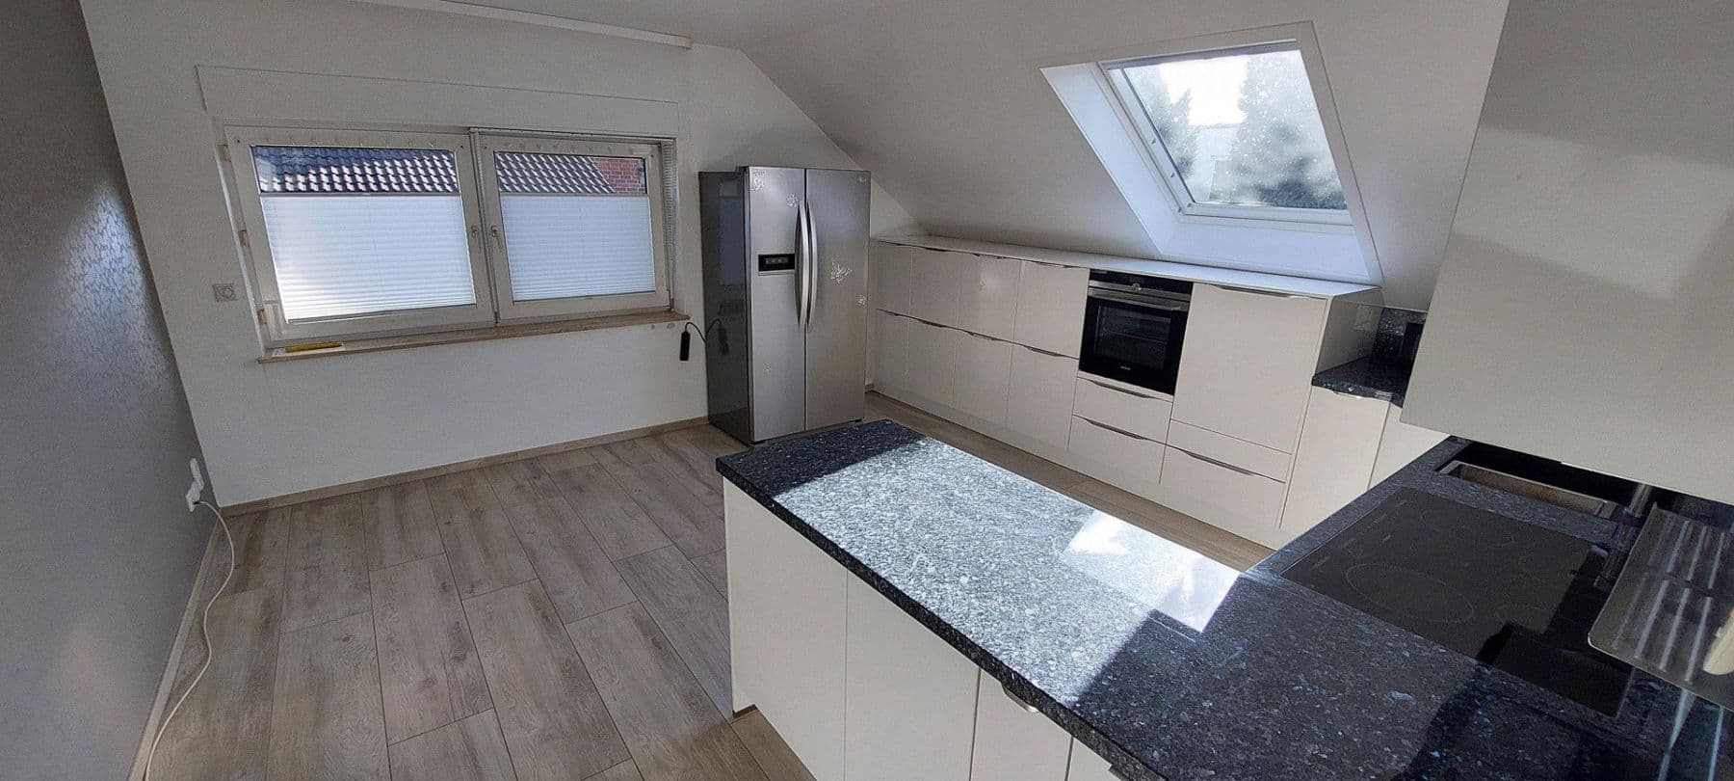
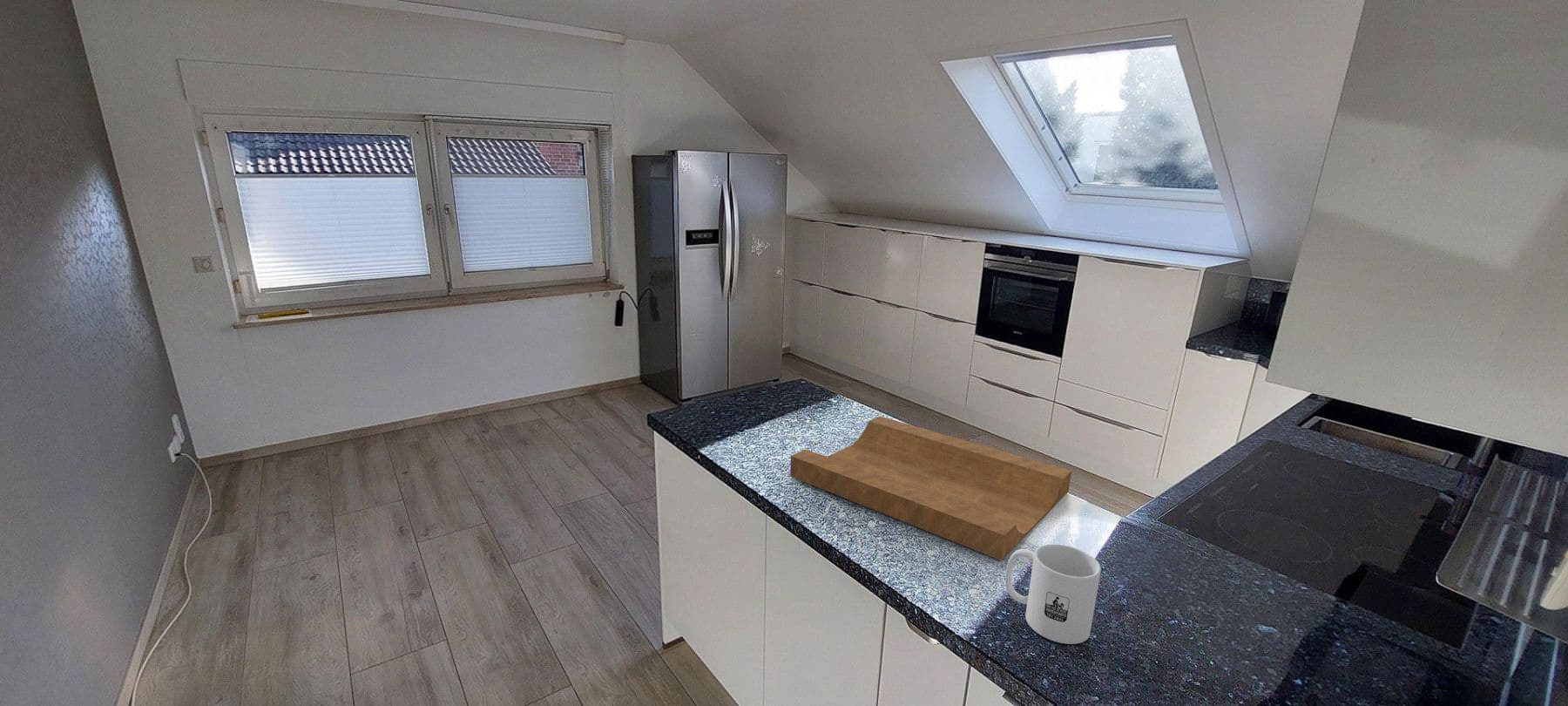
+ cutting board [789,416,1072,561]
+ mug [1004,543,1102,645]
